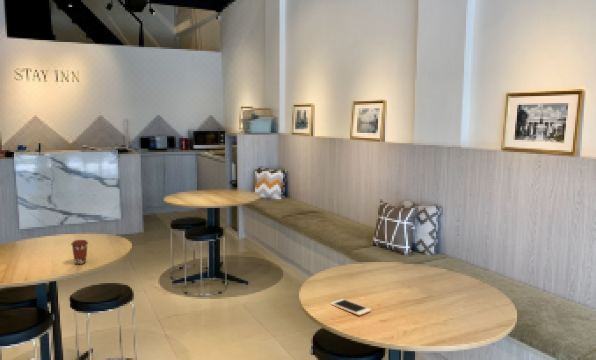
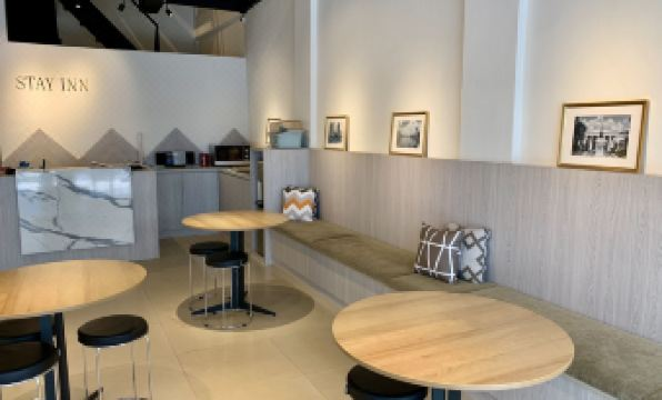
- coffee cup [70,239,89,265]
- cell phone [330,298,372,316]
